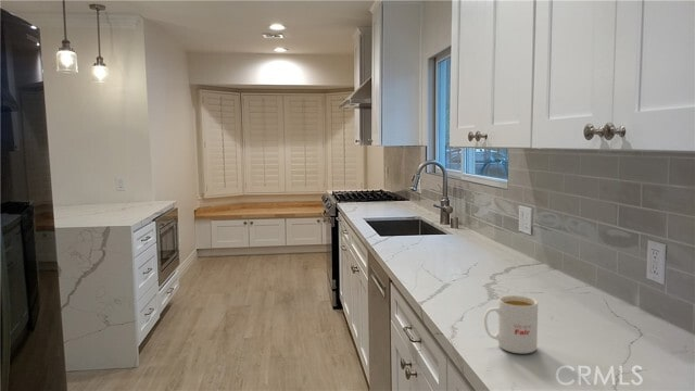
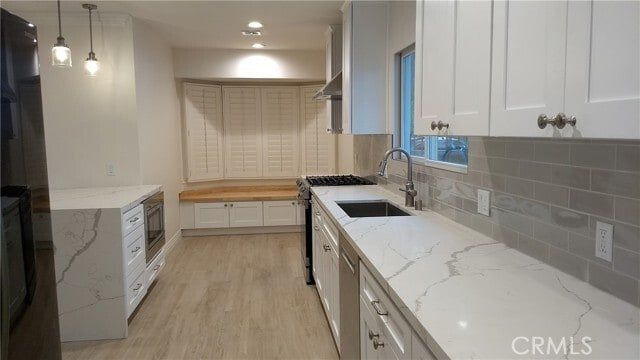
- mug [483,294,539,354]
